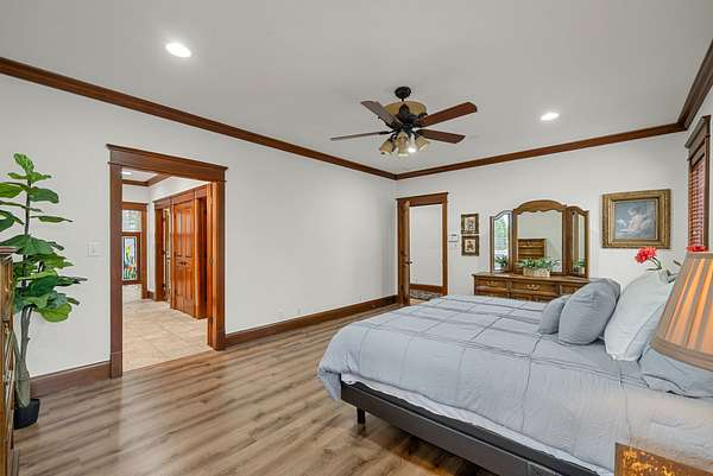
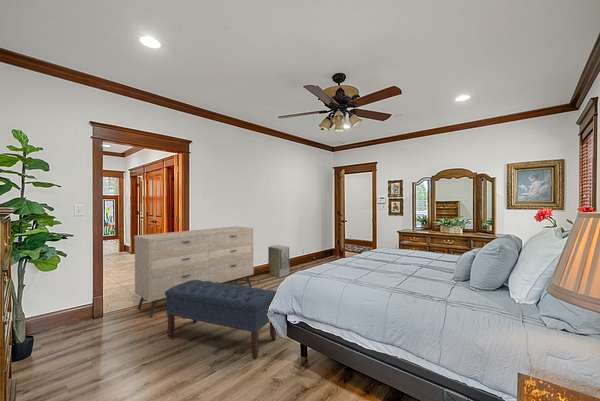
+ bench [165,280,278,360]
+ dresser [133,225,255,319]
+ air purifier [267,244,290,278]
